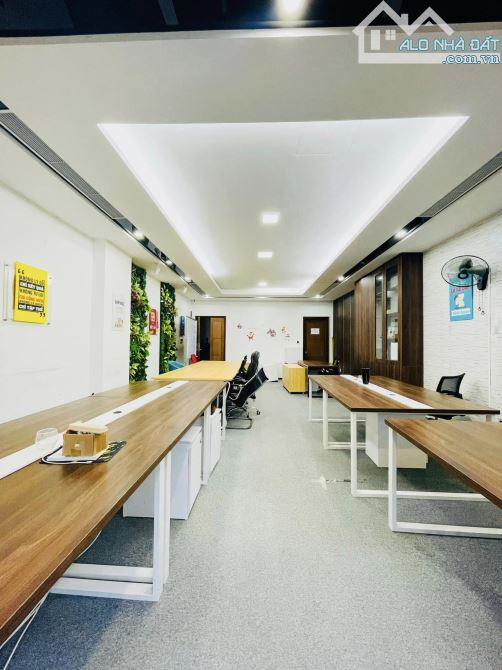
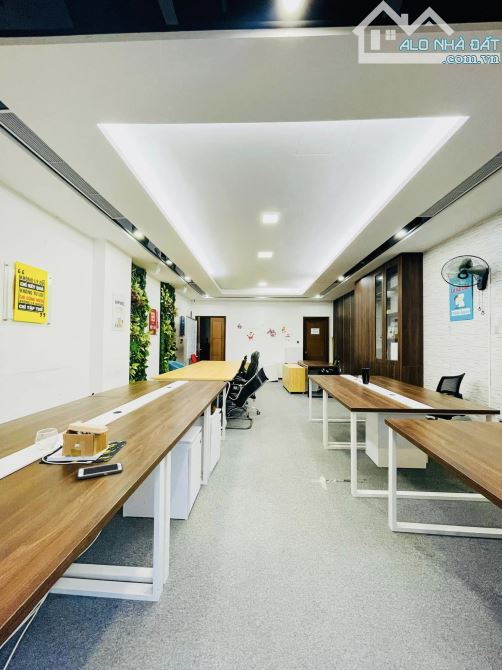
+ cell phone [76,461,124,480]
